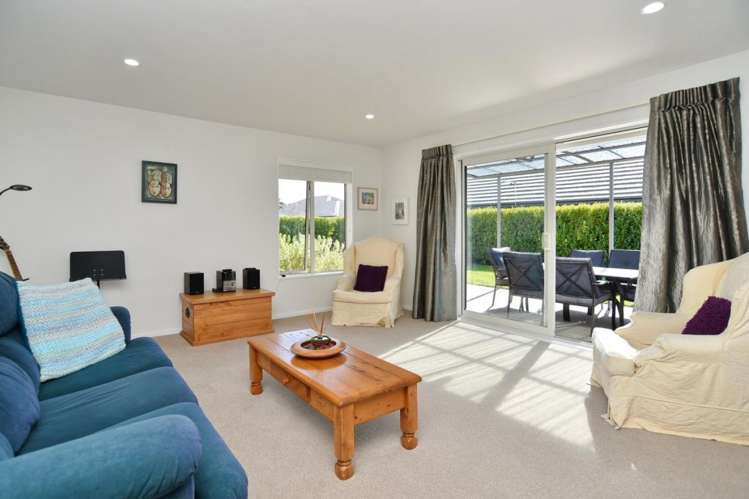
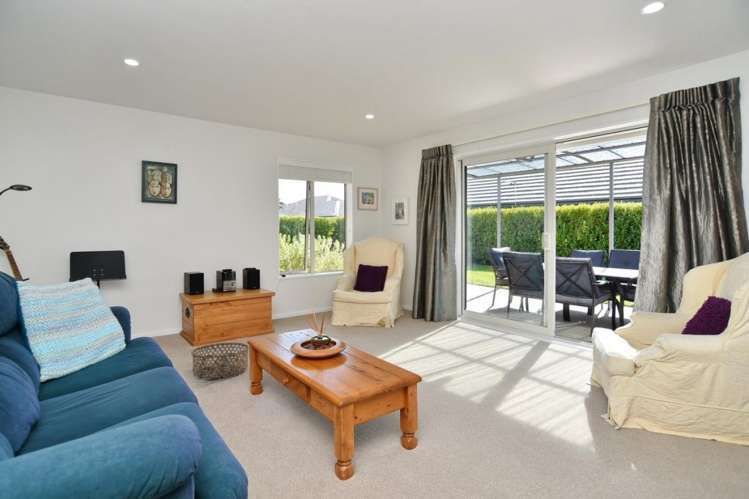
+ basket [190,342,250,380]
